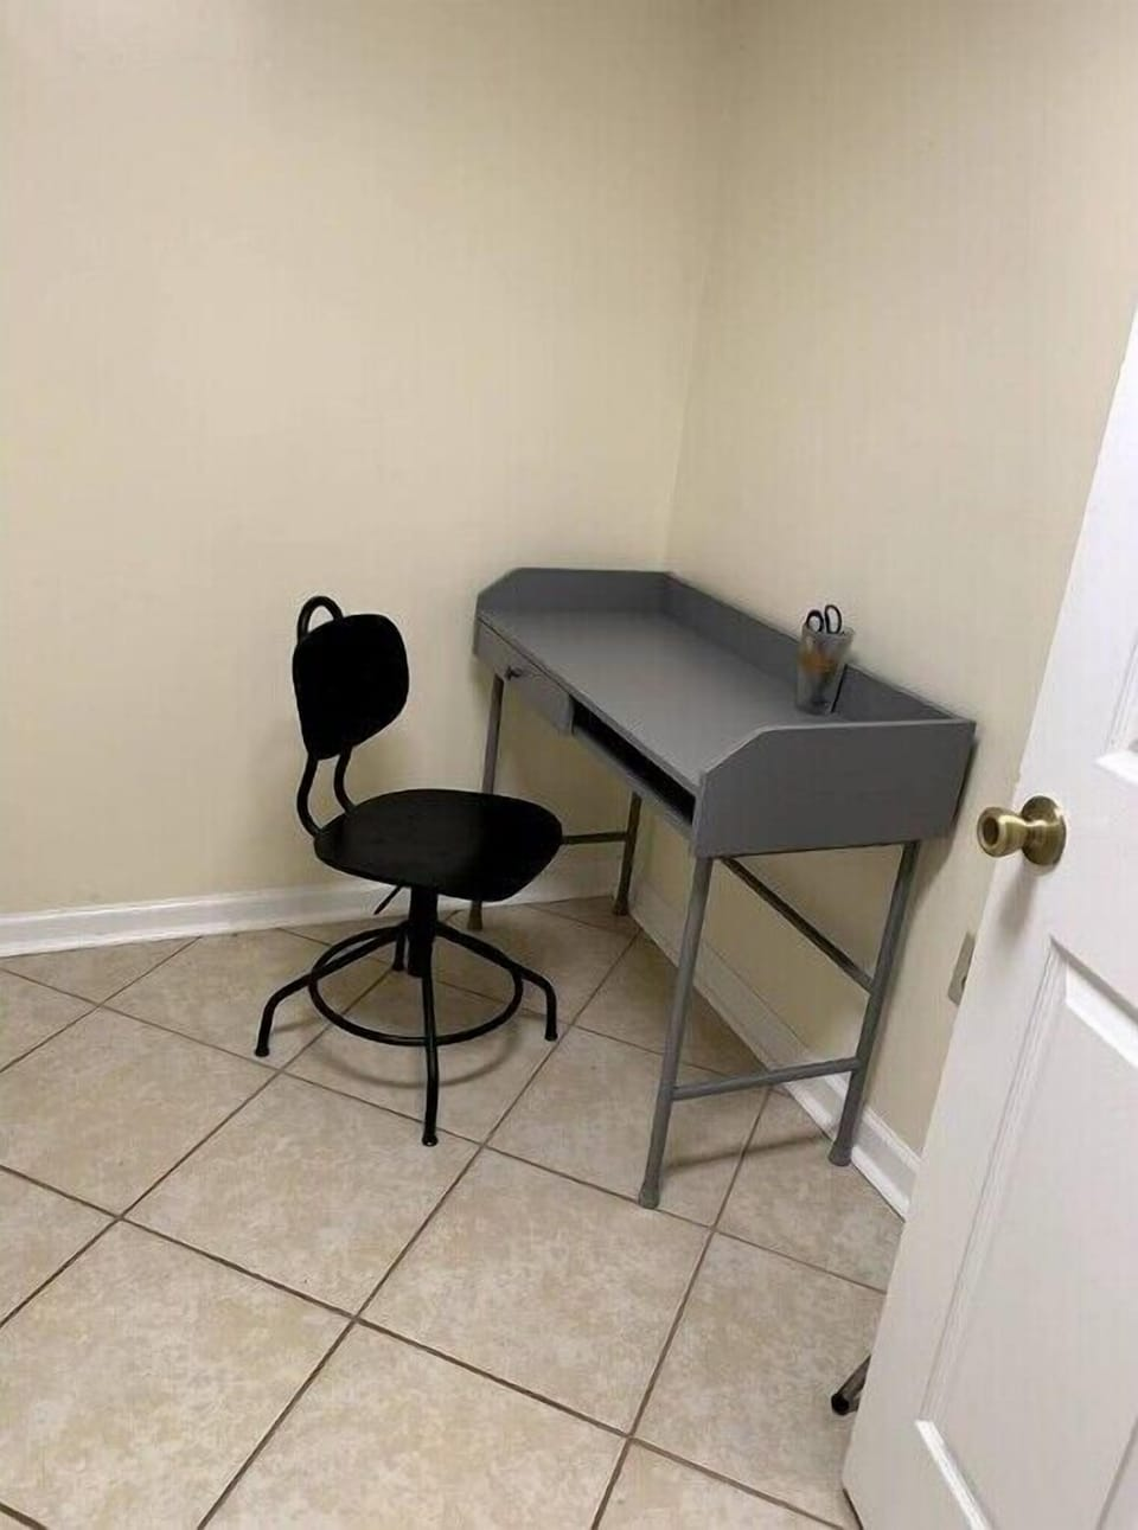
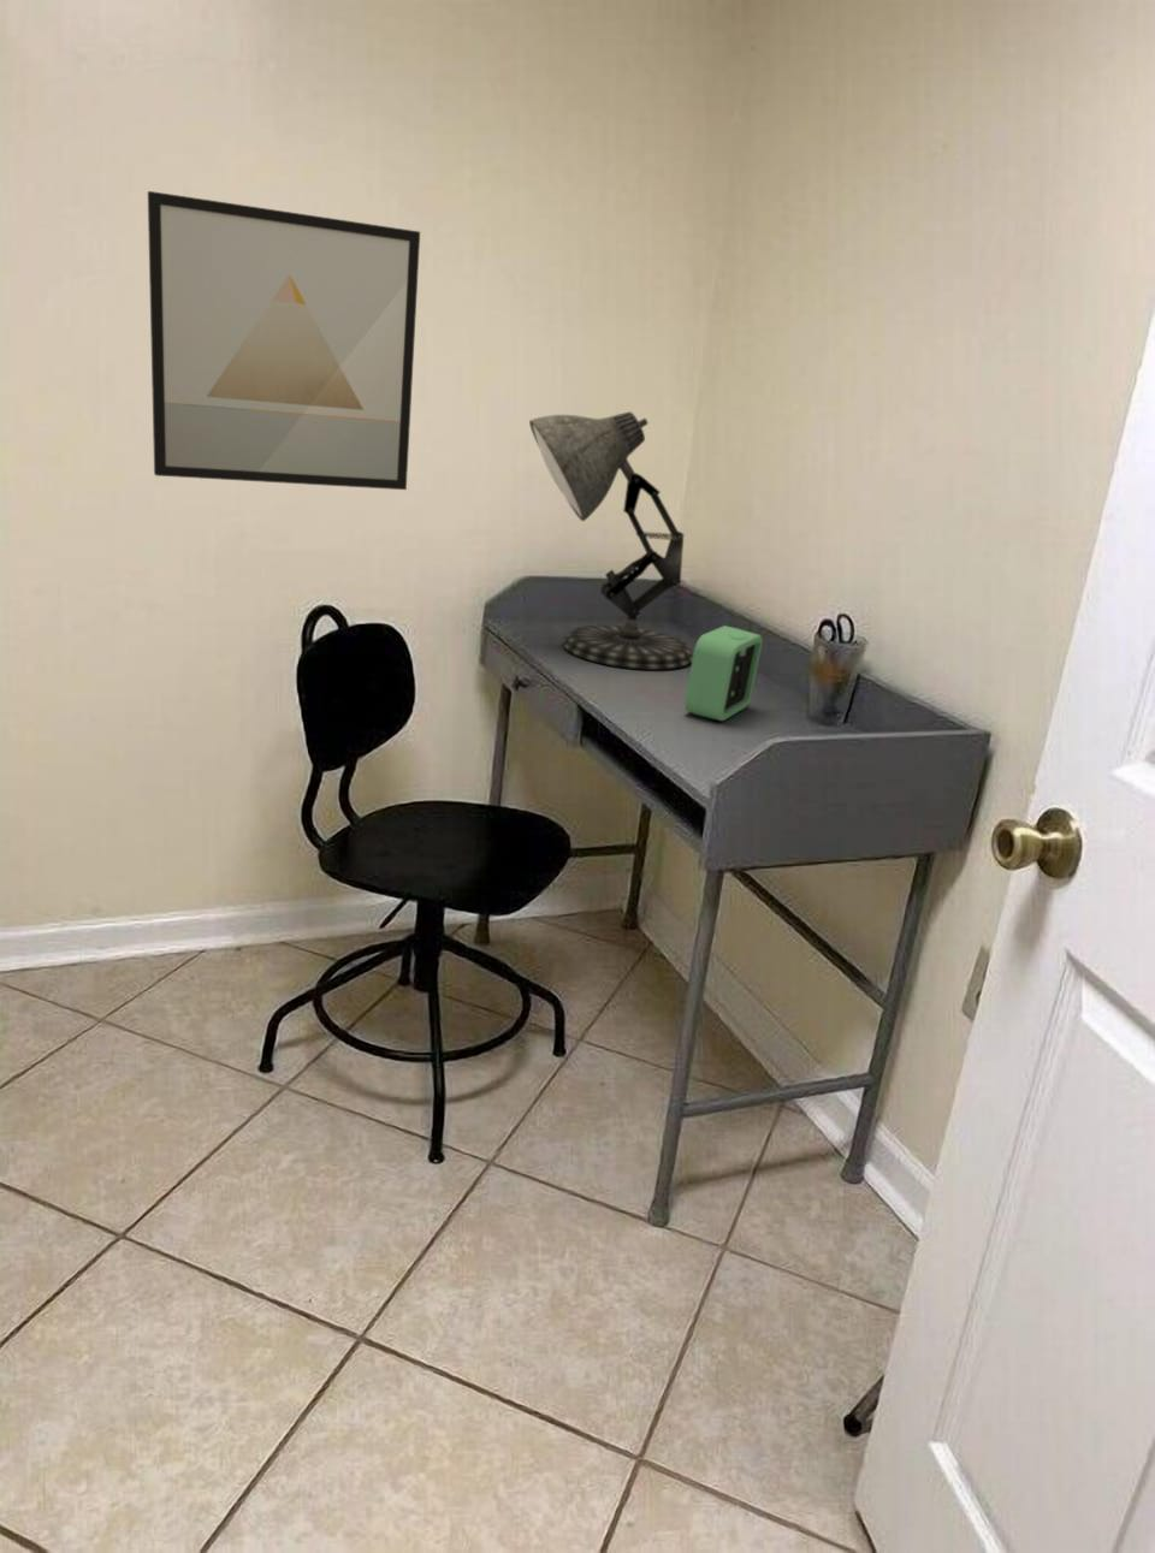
+ desk lamp [528,410,694,671]
+ wall art [147,190,421,491]
+ alarm clock [683,625,764,722]
